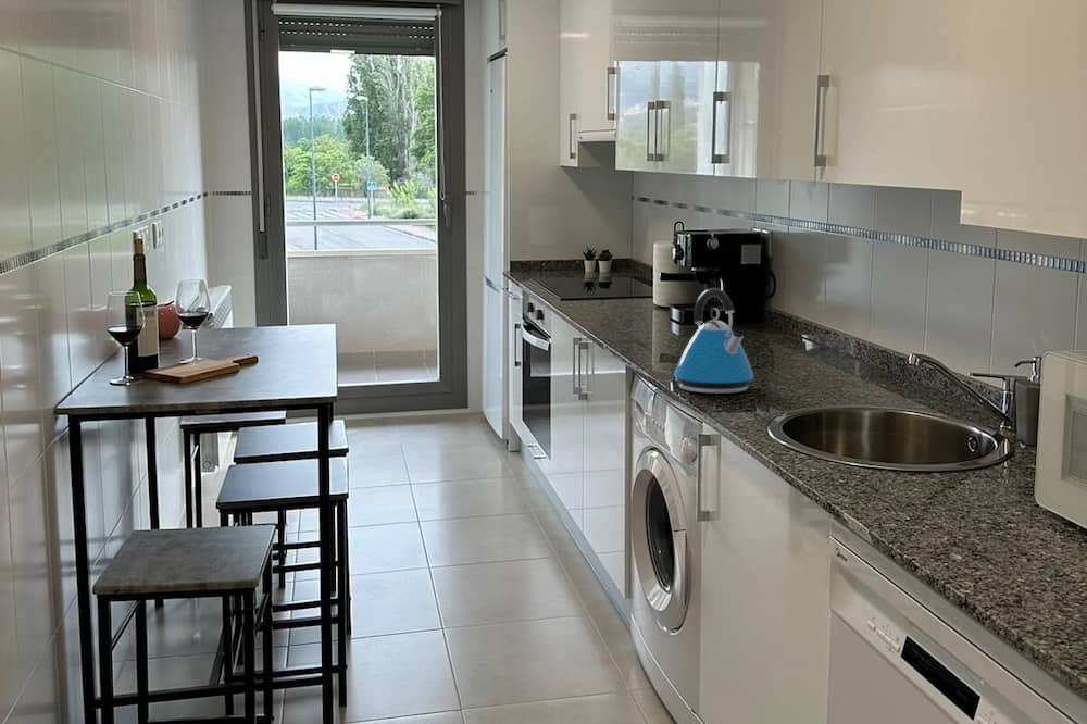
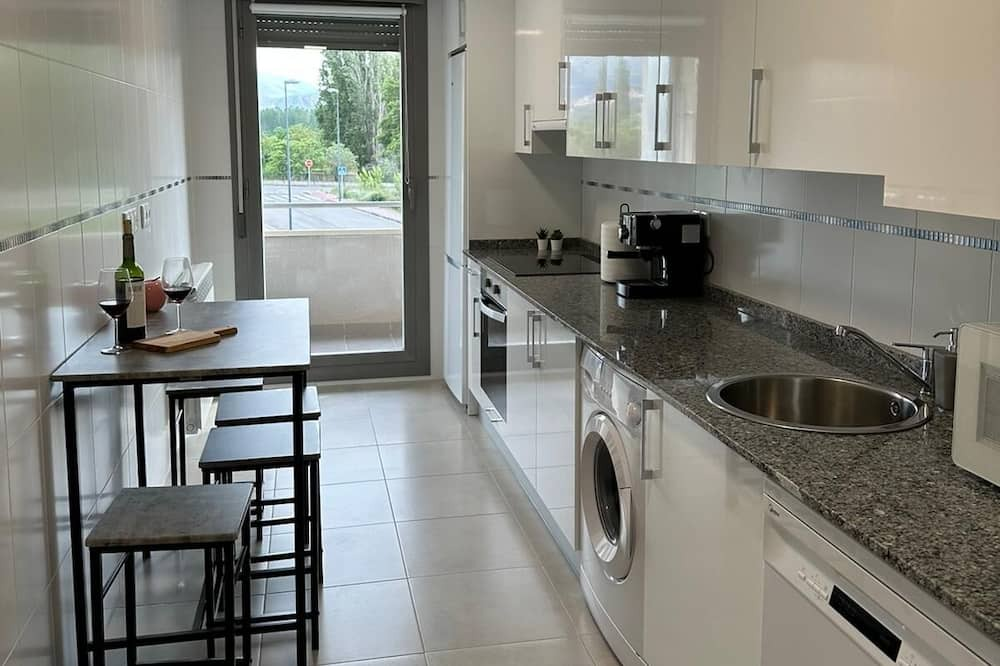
- kettle [673,287,754,395]
